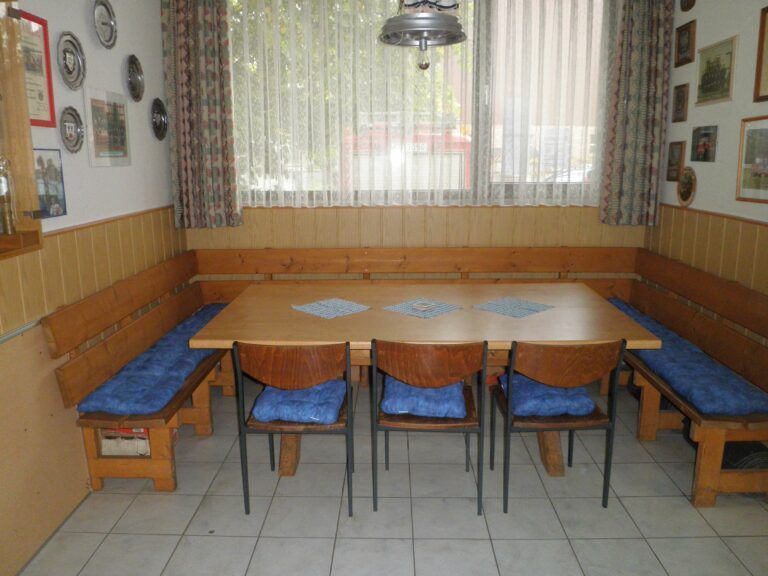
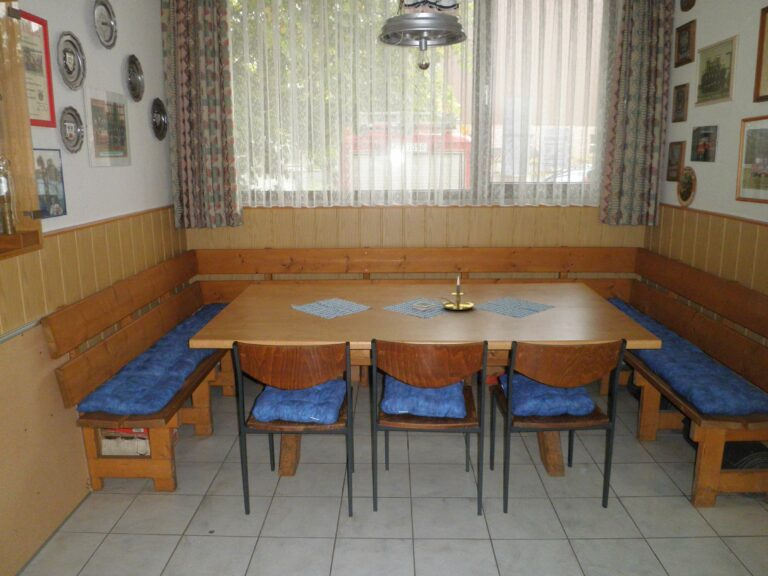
+ candle holder [436,275,475,311]
